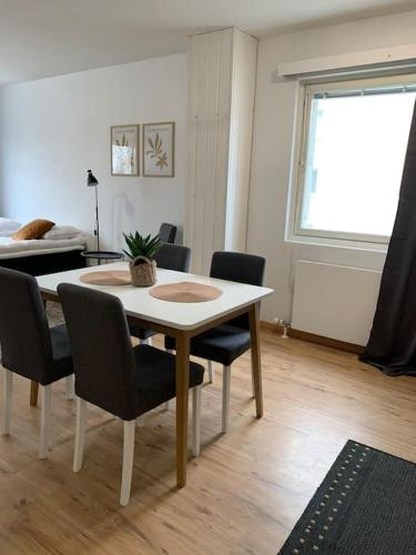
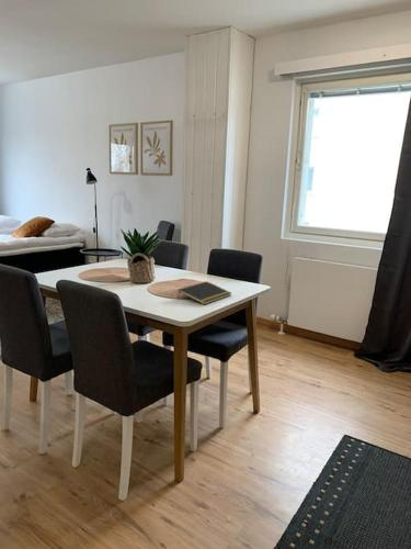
+ notepad [176,280,232,305]
